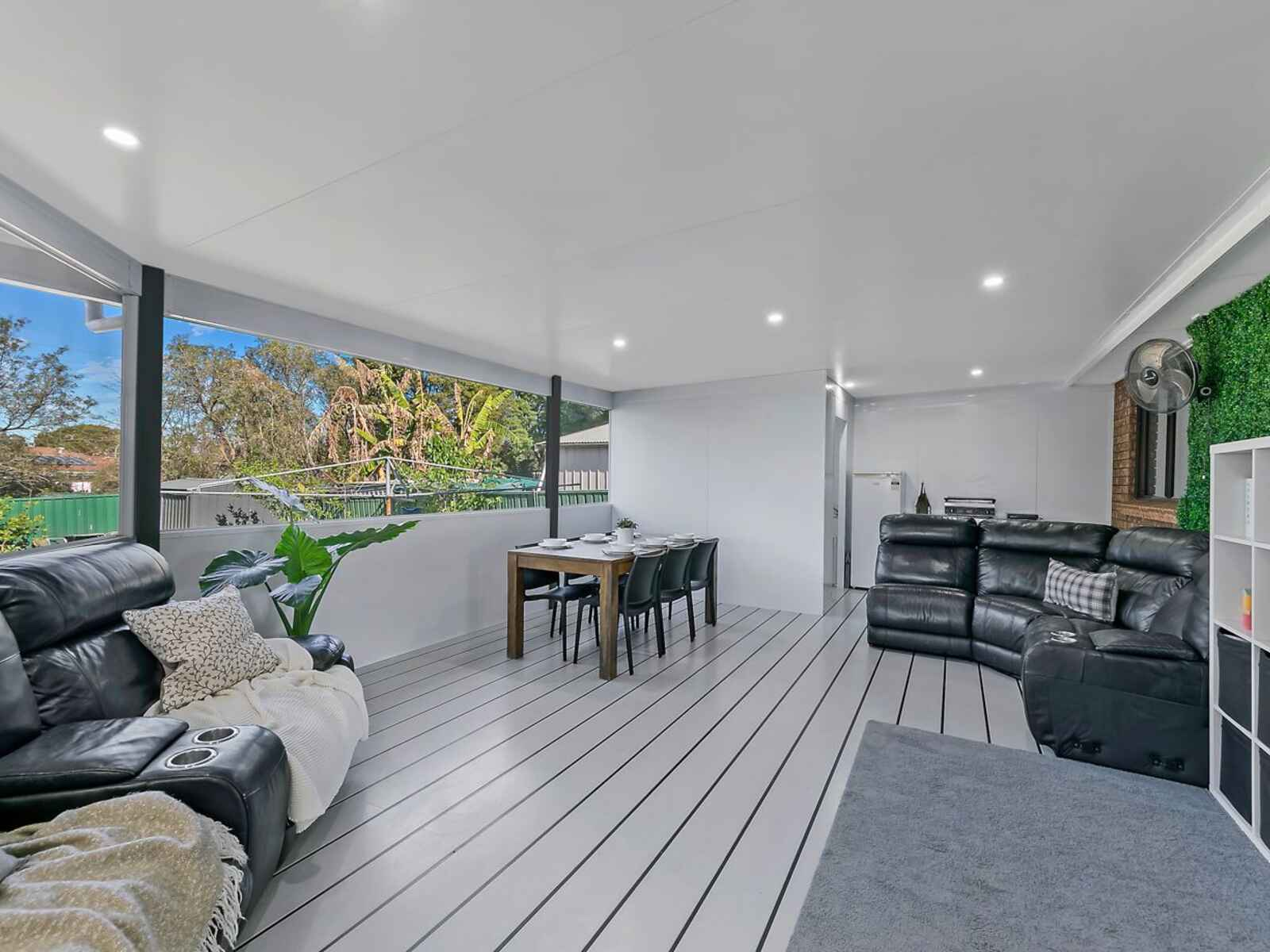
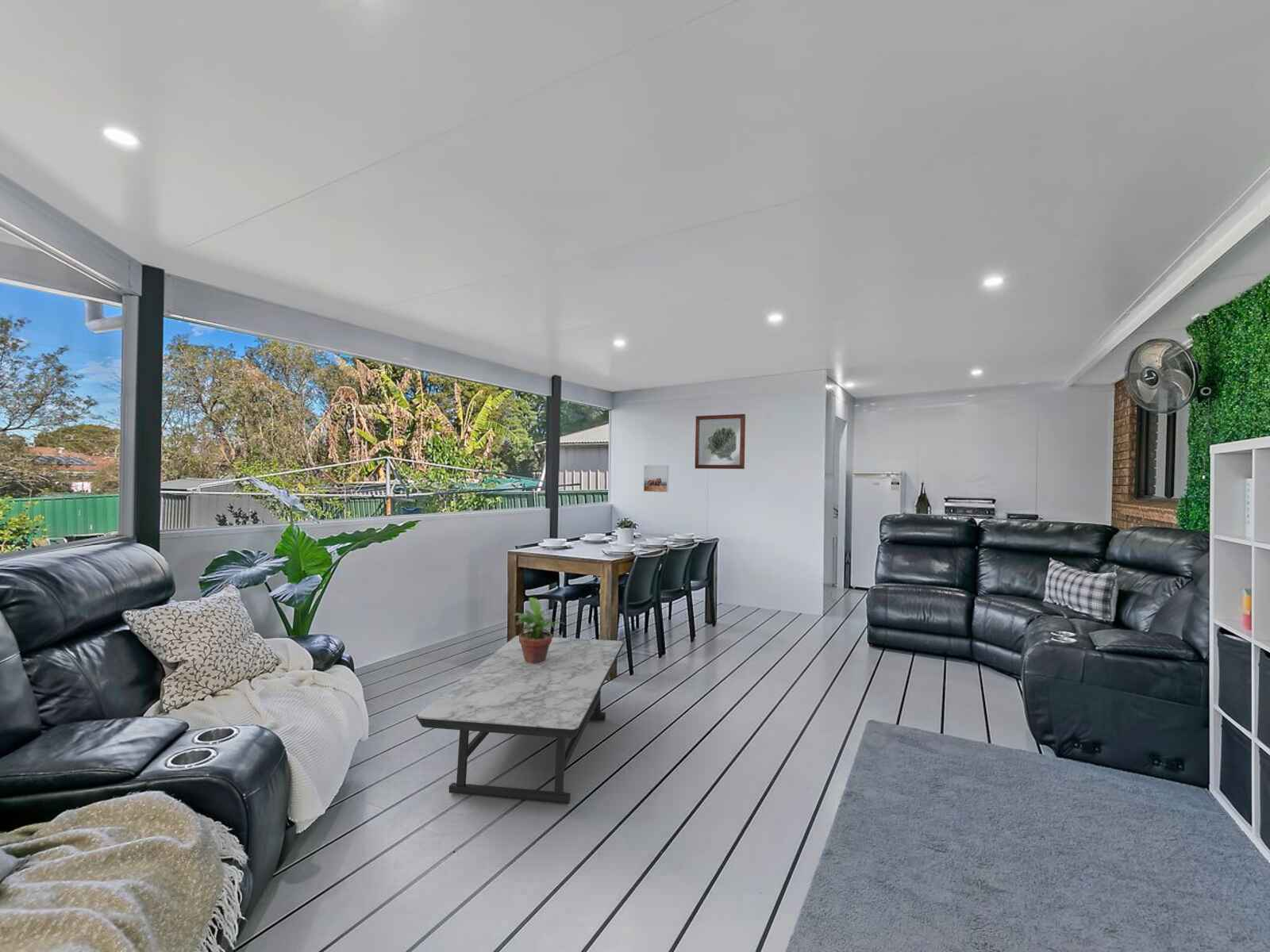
+ wall art [695,413,746,470]
+ potted plant [513,597,565,664]
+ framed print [643,464,669,493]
+ coffee table [415,635,625,804]
